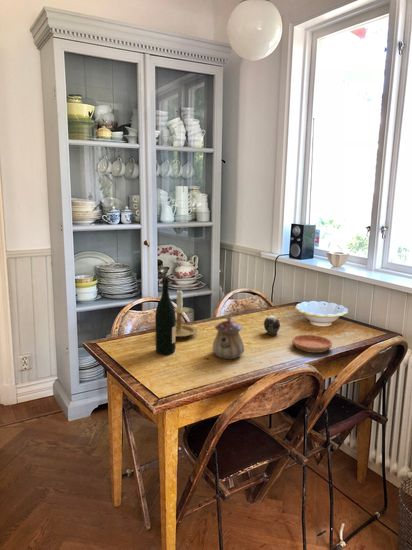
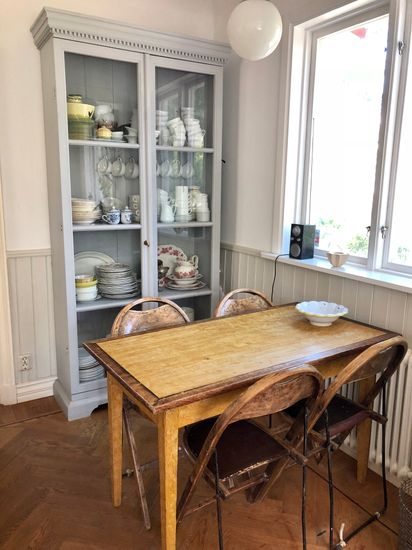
- wine bottle [154,275,177,355]
- teapot [211,315,245,360]
- candle holder [174,288,199,338]
- decorative egg [263,315,281,337]
- saucer [291,334,333,354]
